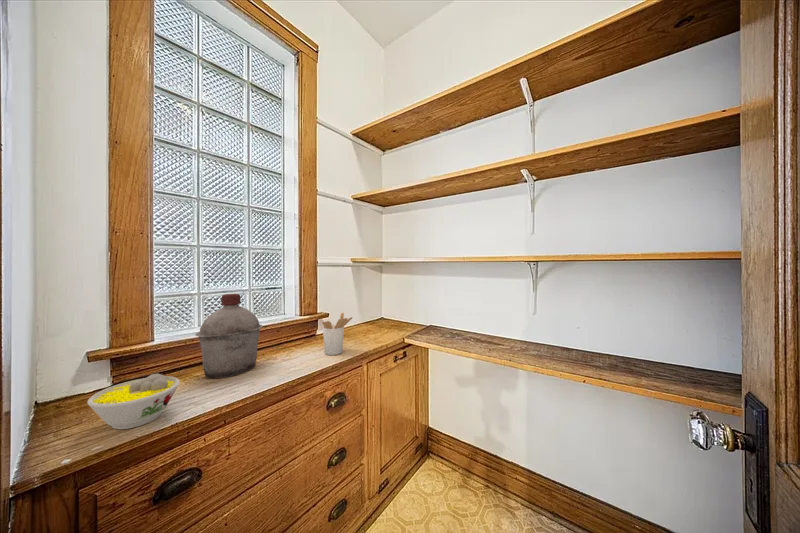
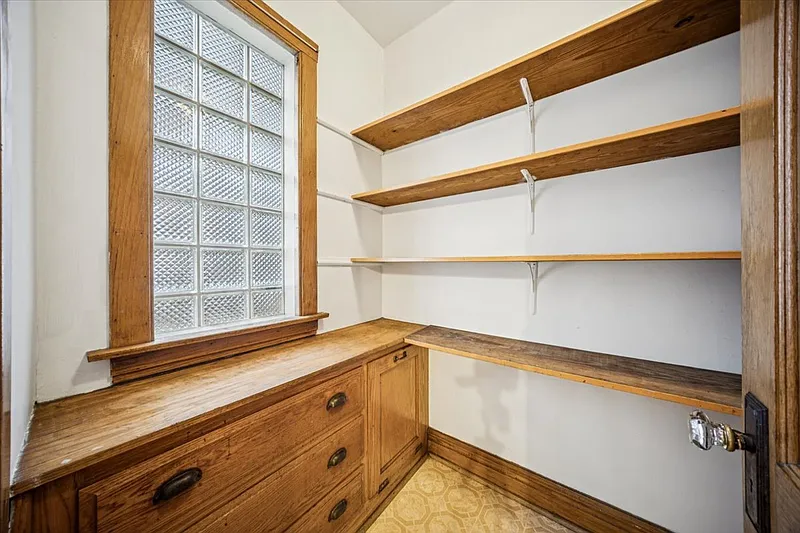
- utensil holder [321,312,353,356]
- canister [194,293,264,379]
- bowl [86,373,181,430]
